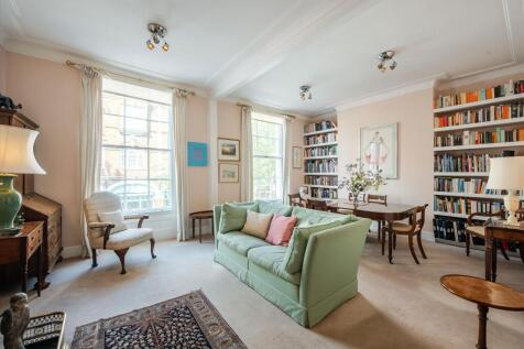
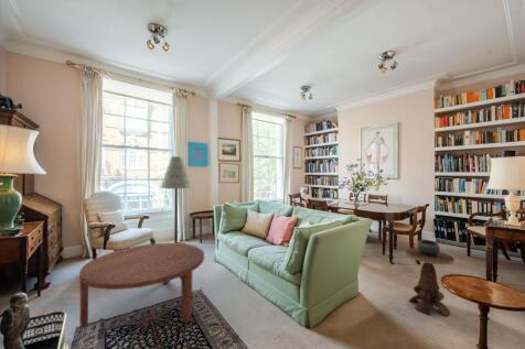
+ floor lamp [160,155,192,244]
+ side table [404,239,456,317]
+ coffee table [78,242,205,329]
